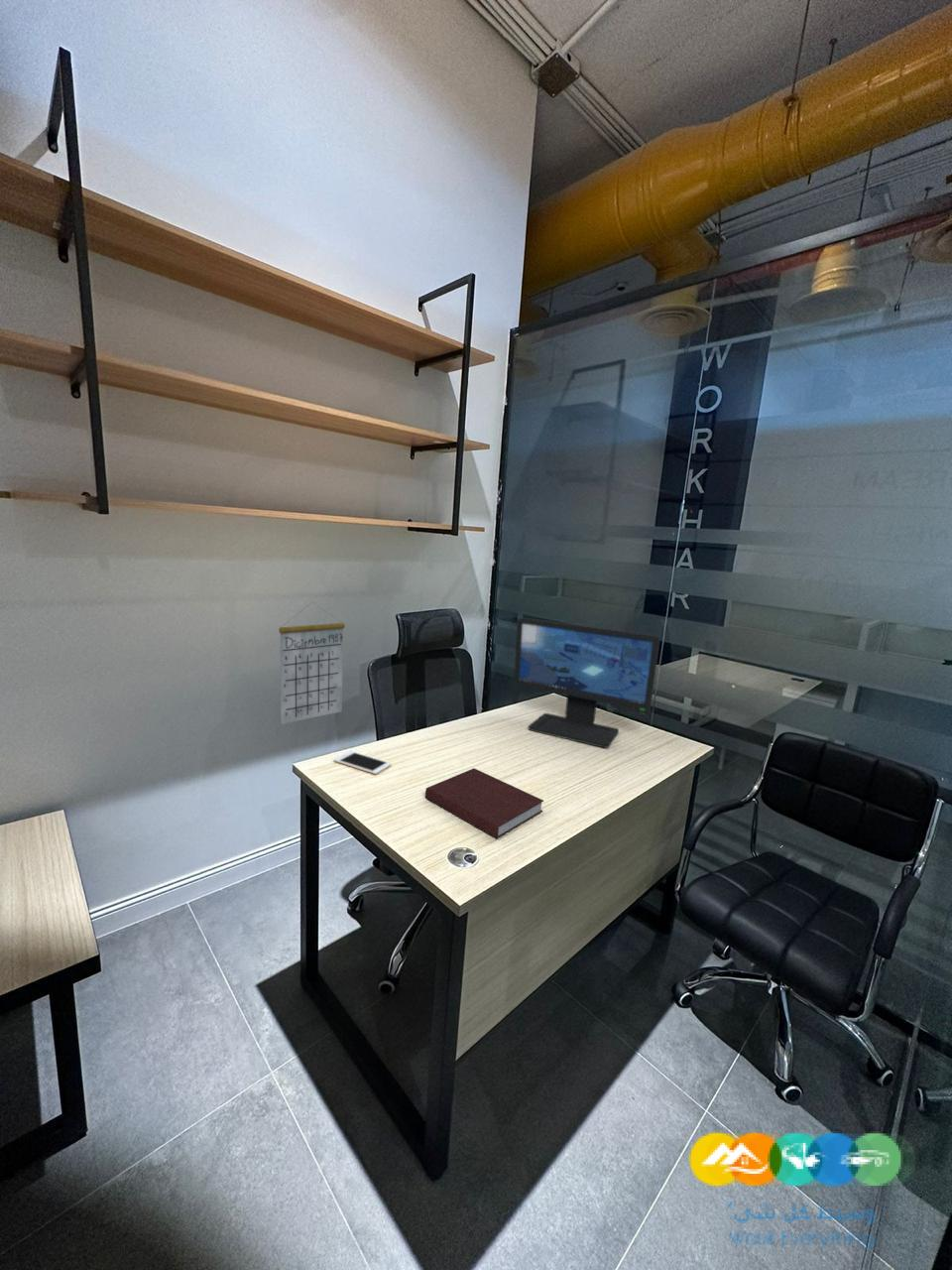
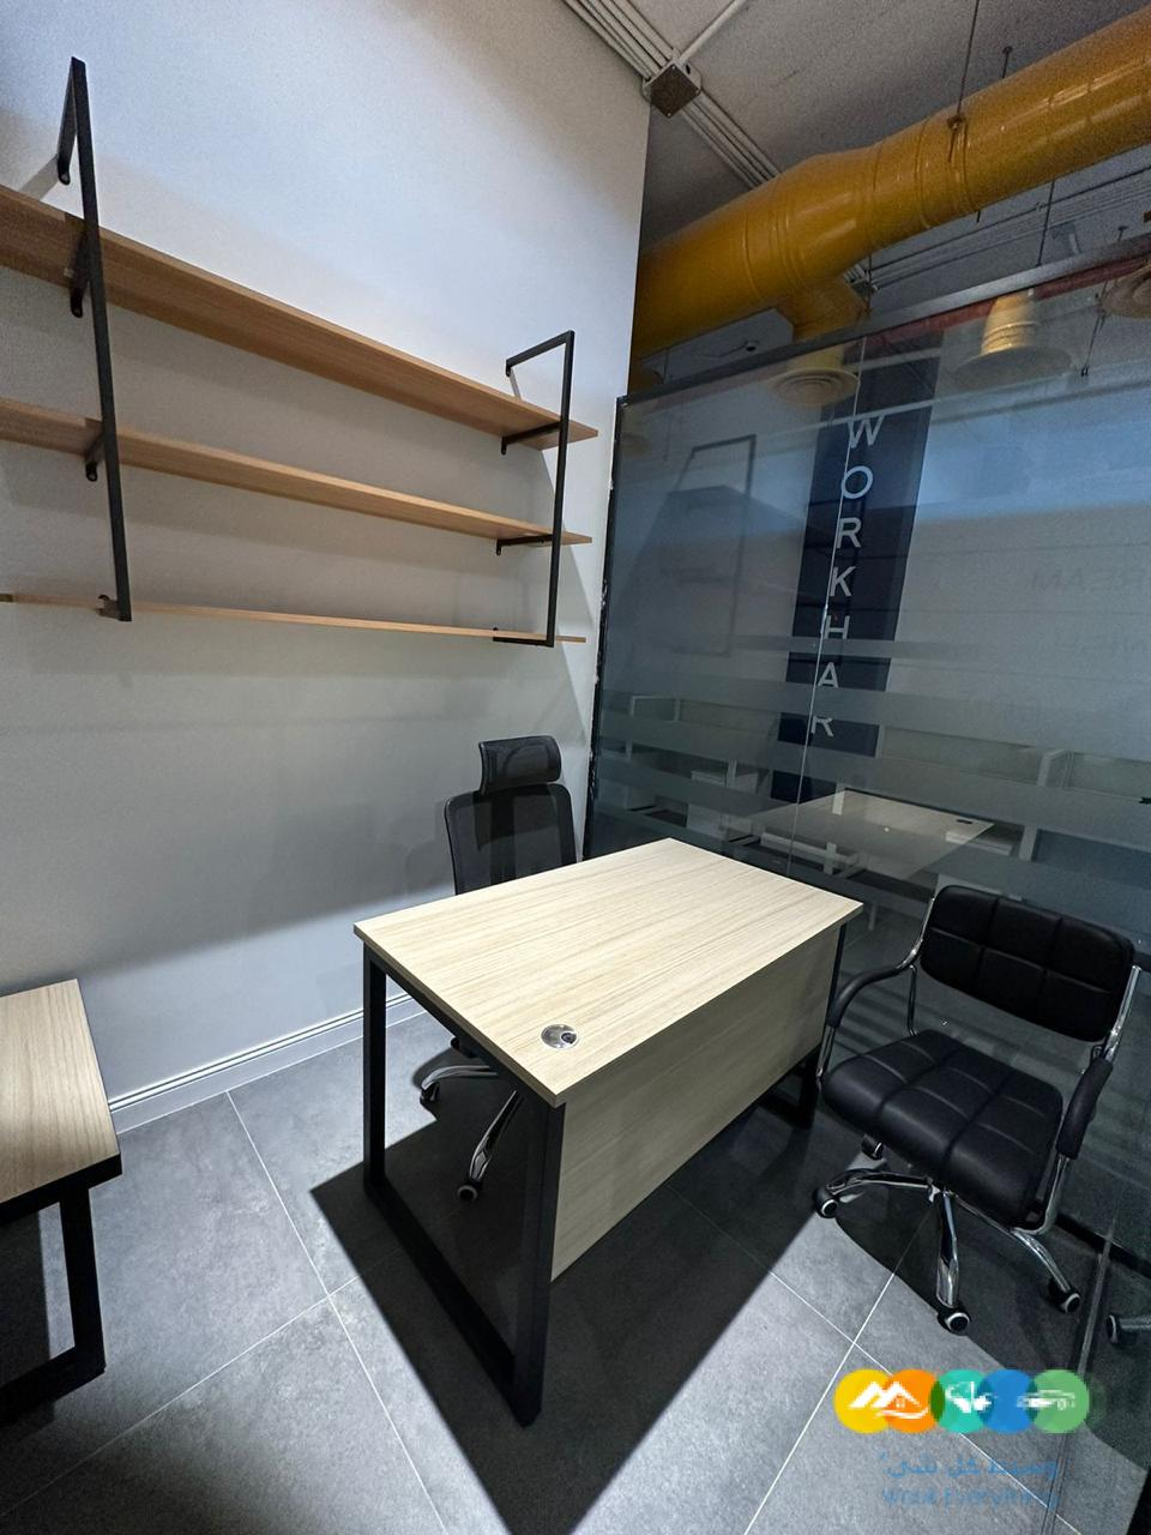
- notebook [424,767,544,839]
- calendar [278,601,346,725]
- cell phone [333,750,393,775]
- computer monitor [513,616,660,749]
